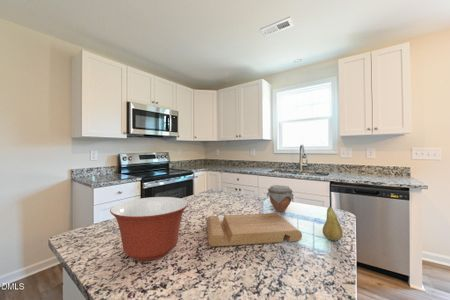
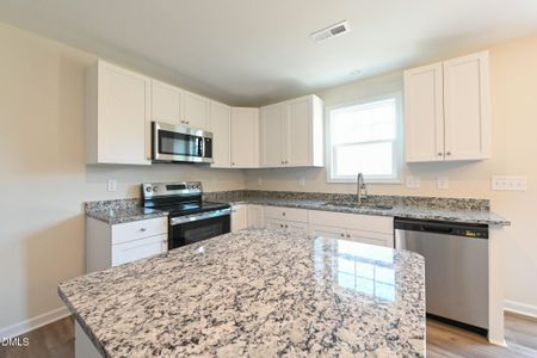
- fruit [322,206,344,241]
- jar [266,184,295,213]
- cutting board [205,212,303,247]
- mixing bowl [109,196,189,262]
